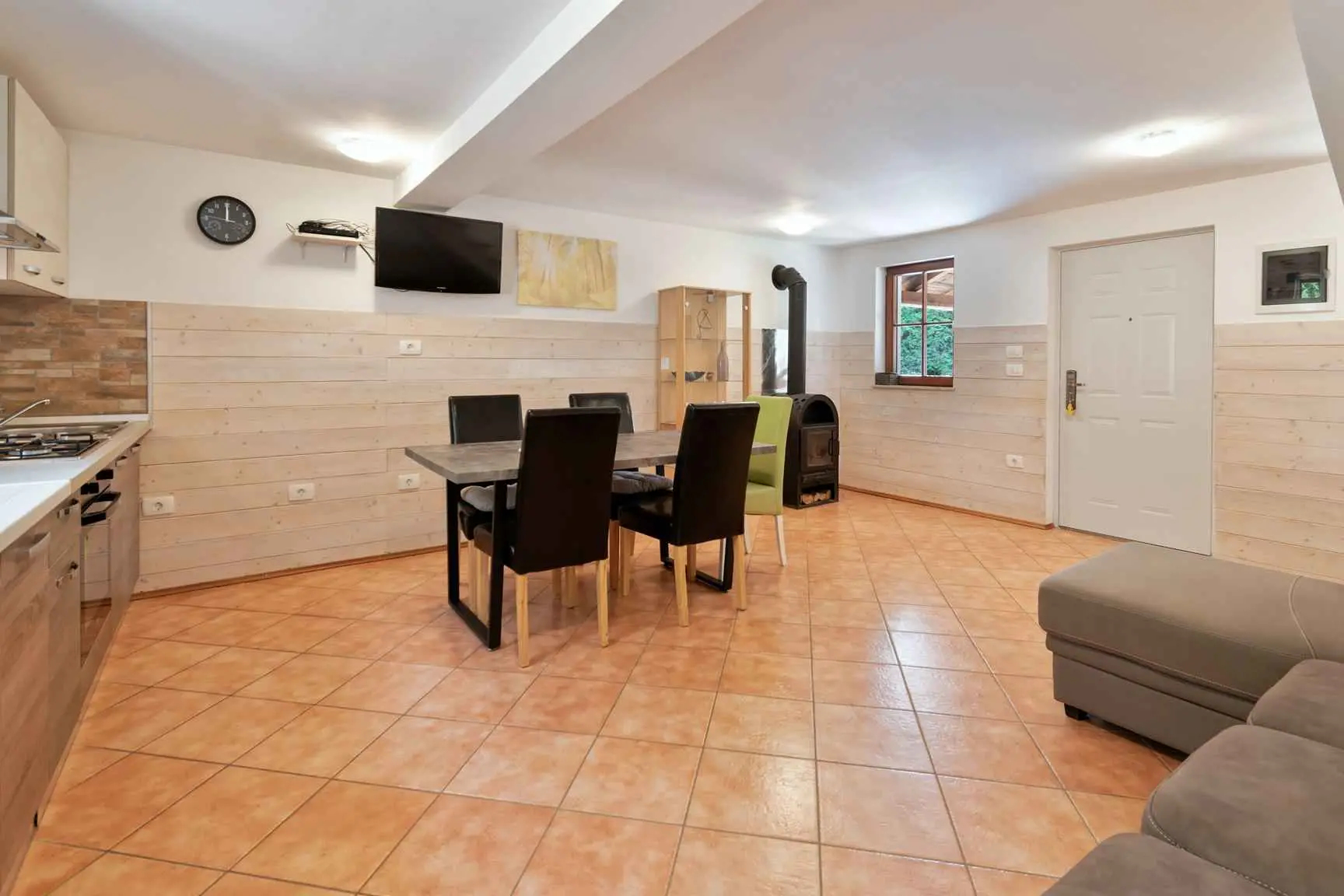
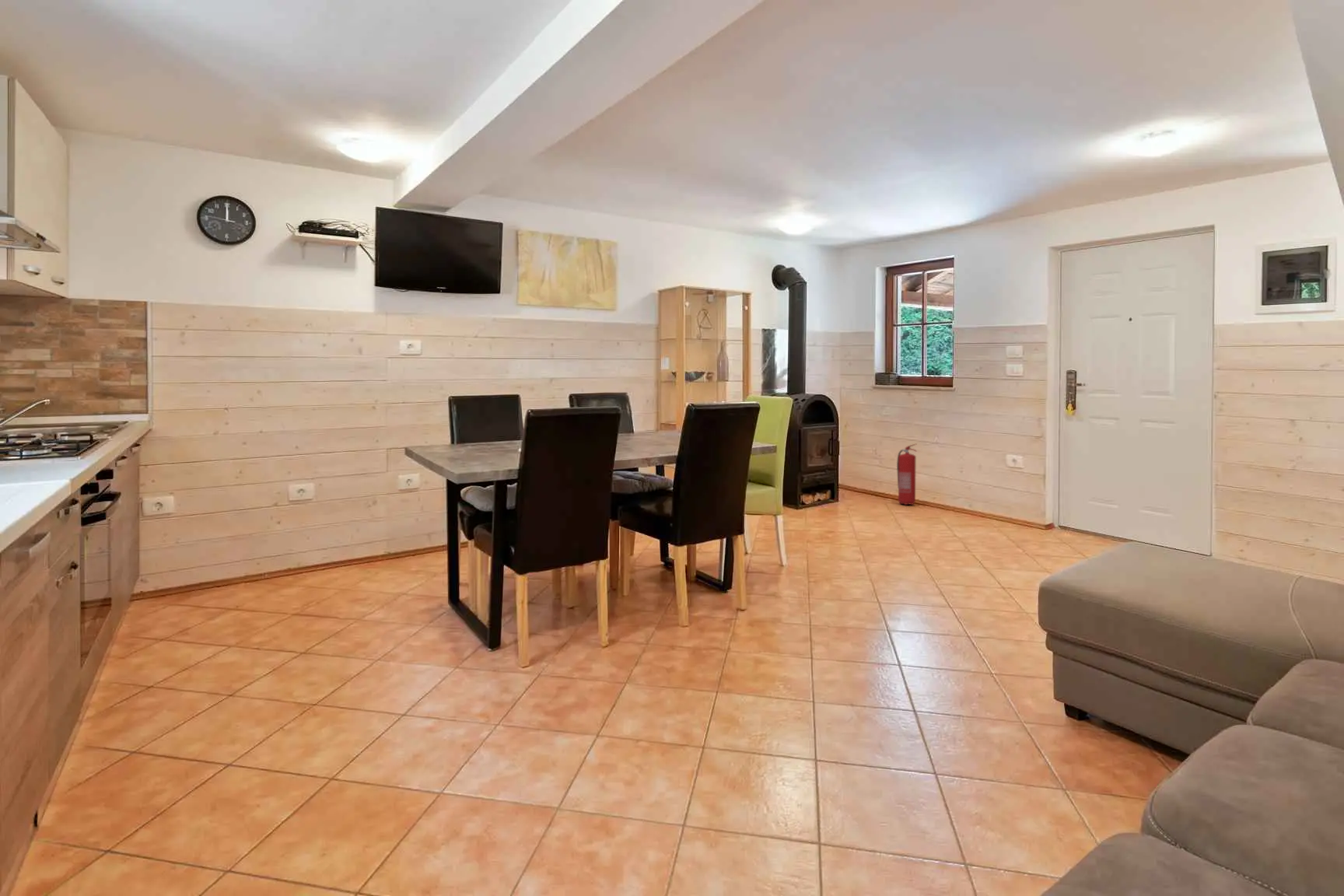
+ fire extinguisher [896,443,918,506]
